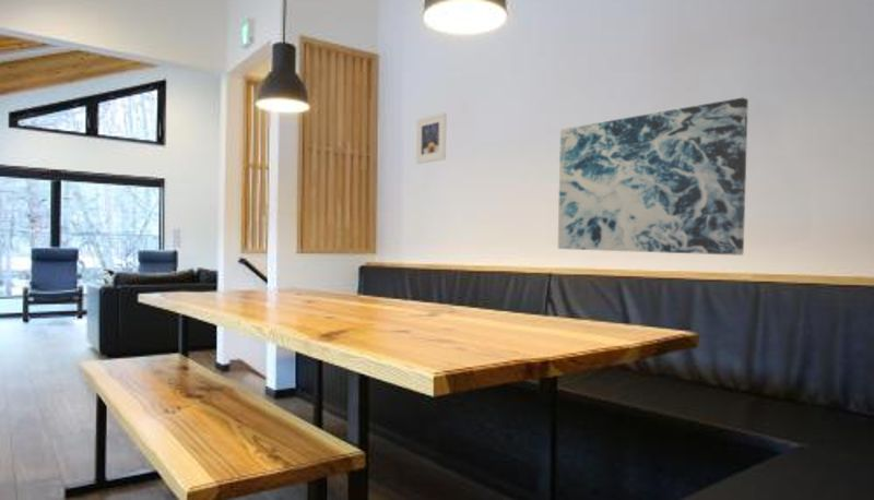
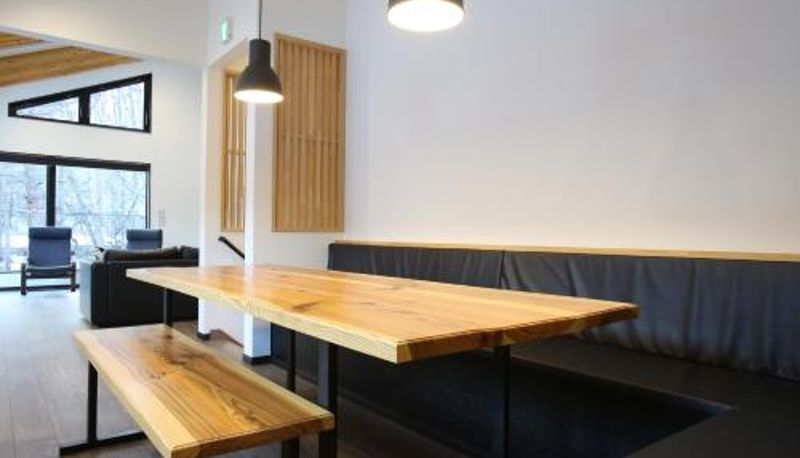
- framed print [415,111,448,165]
- wall art [557,97,749,257]
